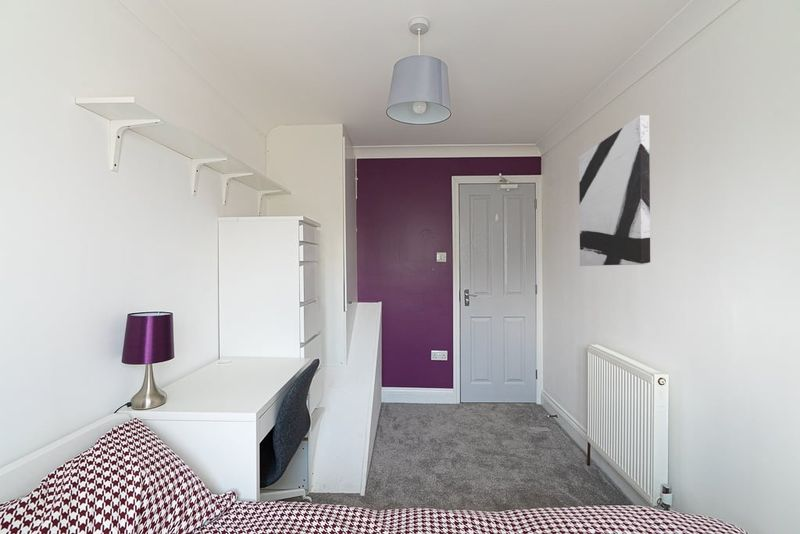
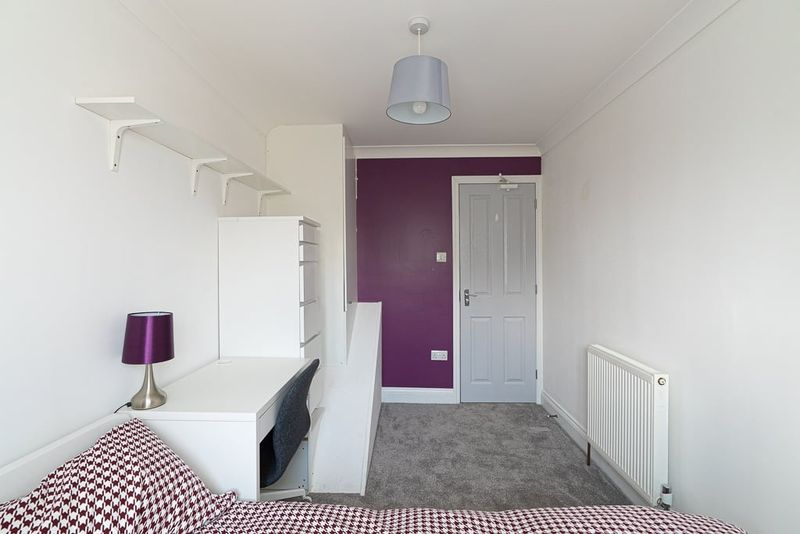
- wall art [578,114,651,267]
